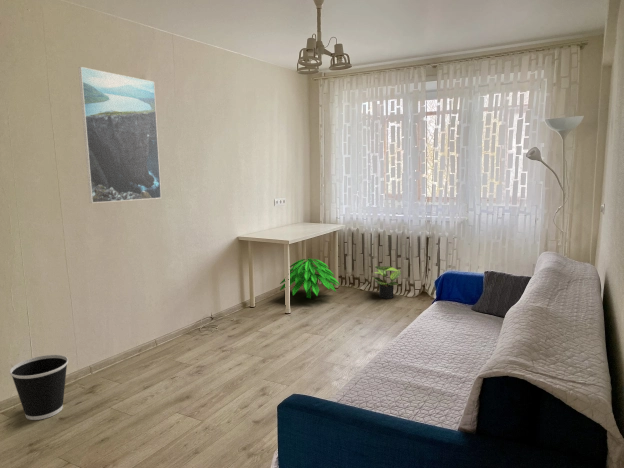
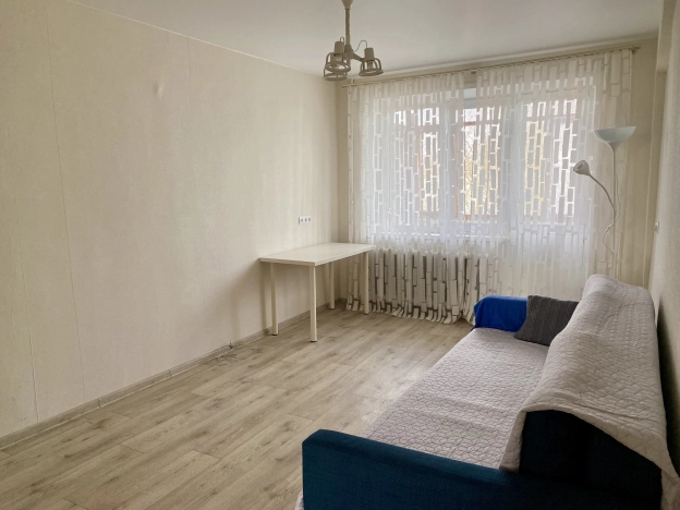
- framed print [77,66,162,204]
- indoor plant [279,258,341,299]
- potted plant [372,264,402,300]
- wastebasket [9,354,69,421]
